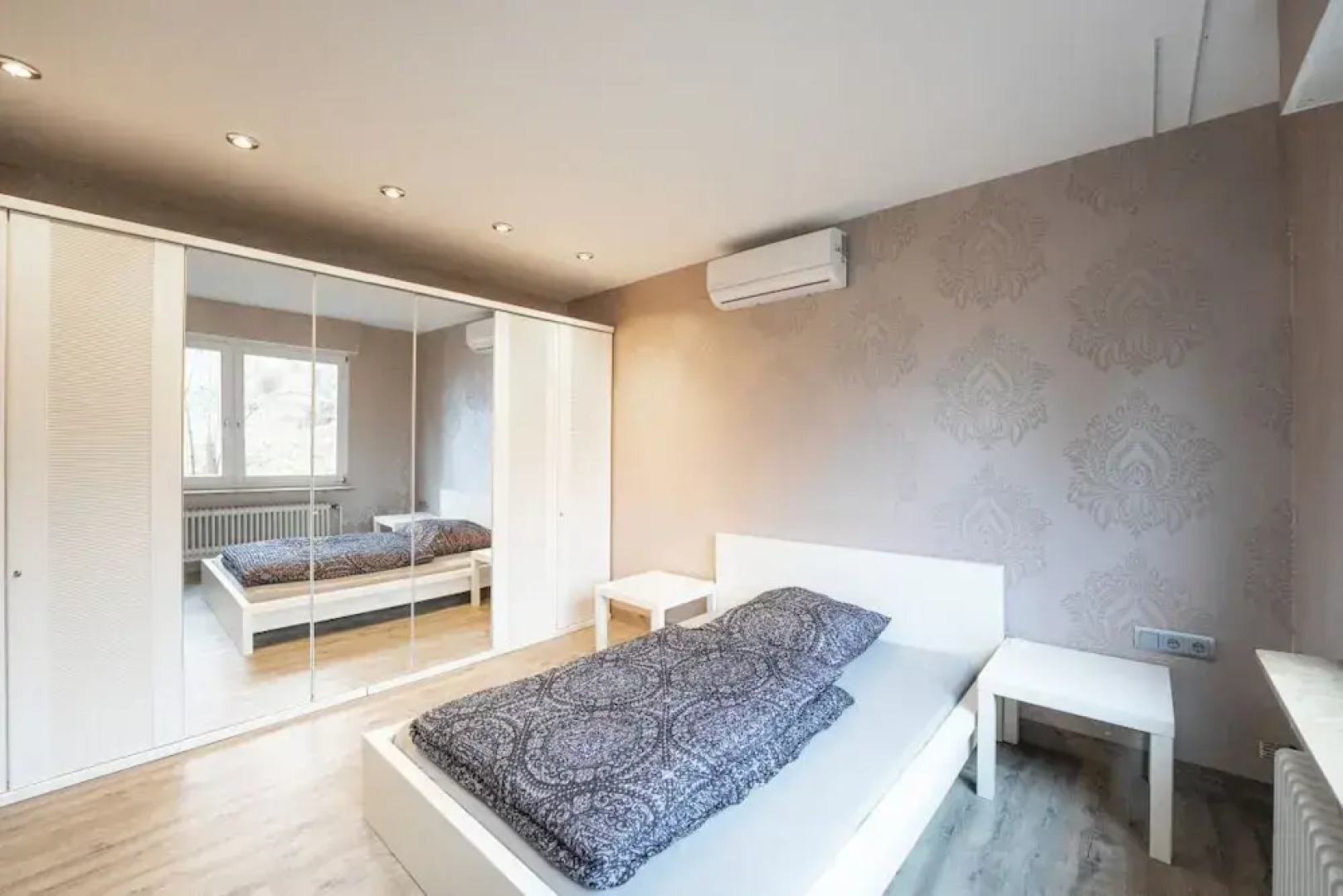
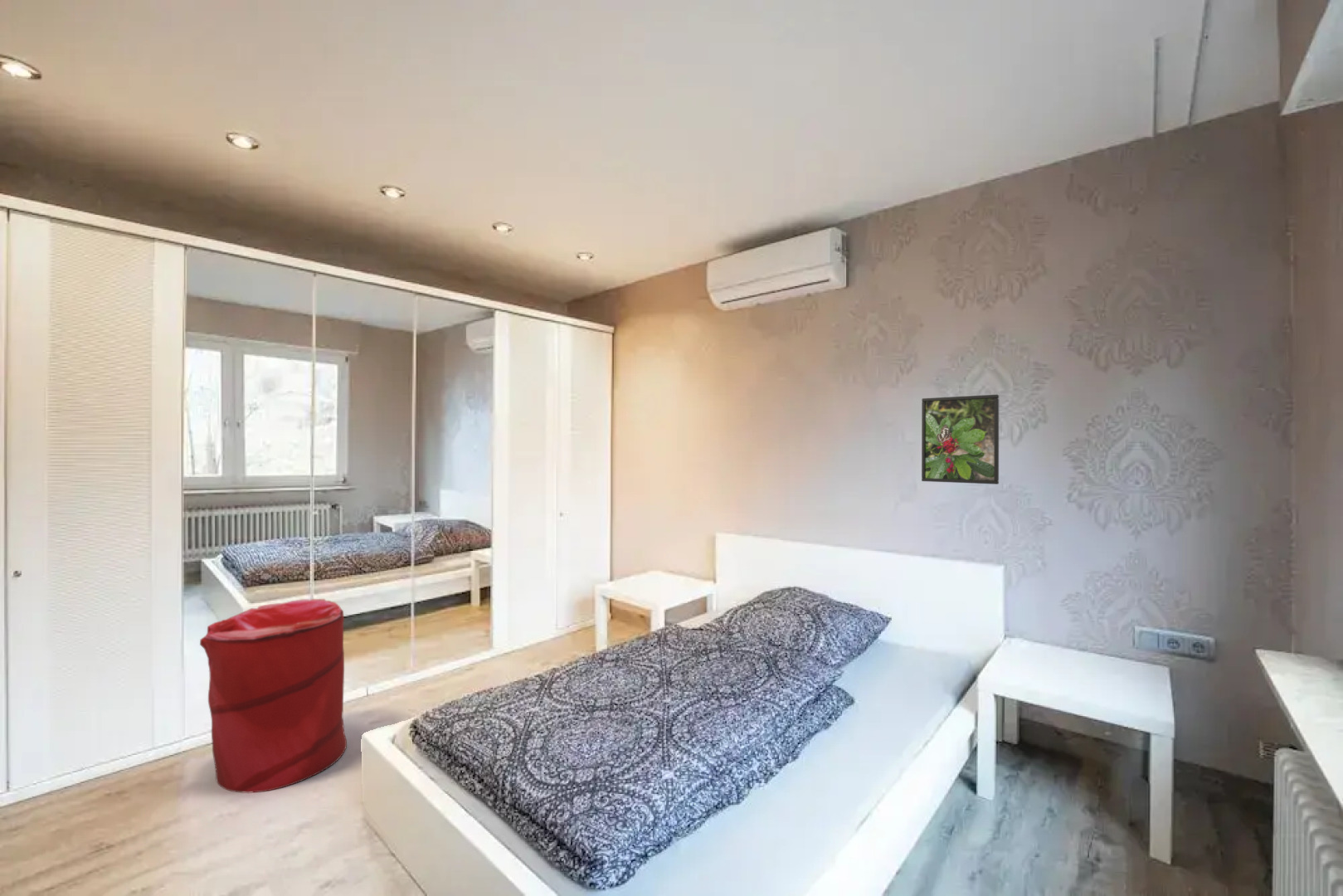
+ laundry hamper [199,598,348,794]
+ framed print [921,394,1000,485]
